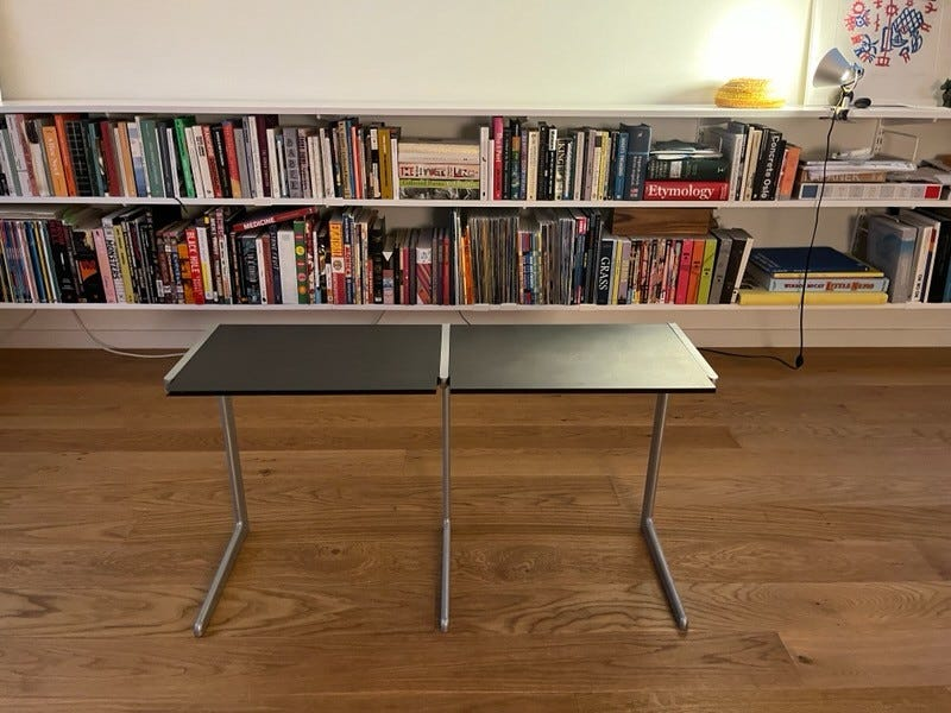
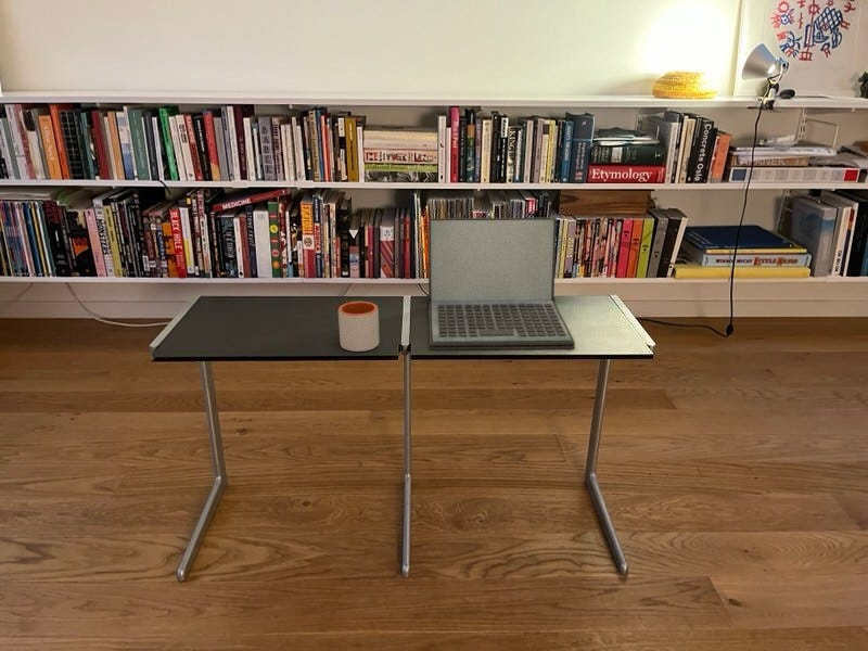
+ laptop [426,217,576,350]
+ mug [337,301,381,353]
